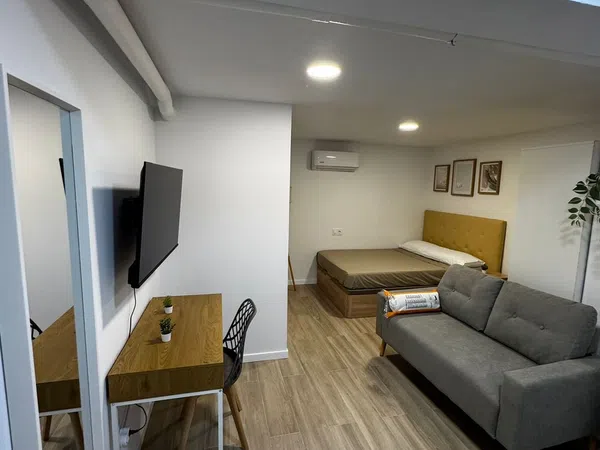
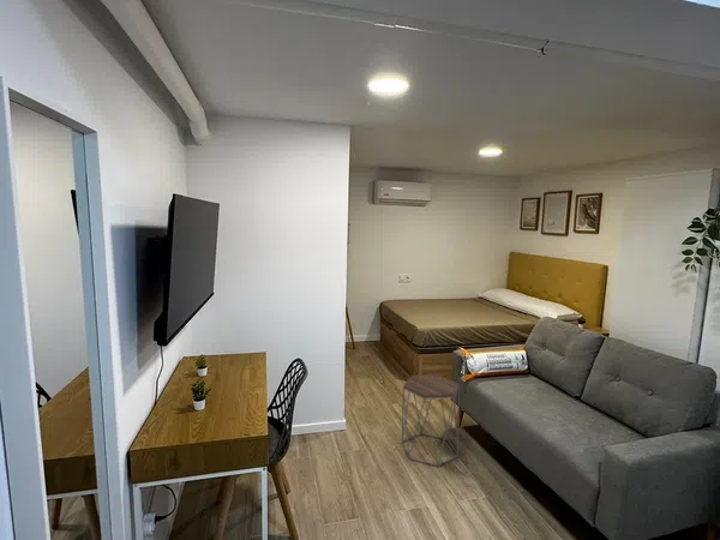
+ side table [401,373,461,468]
